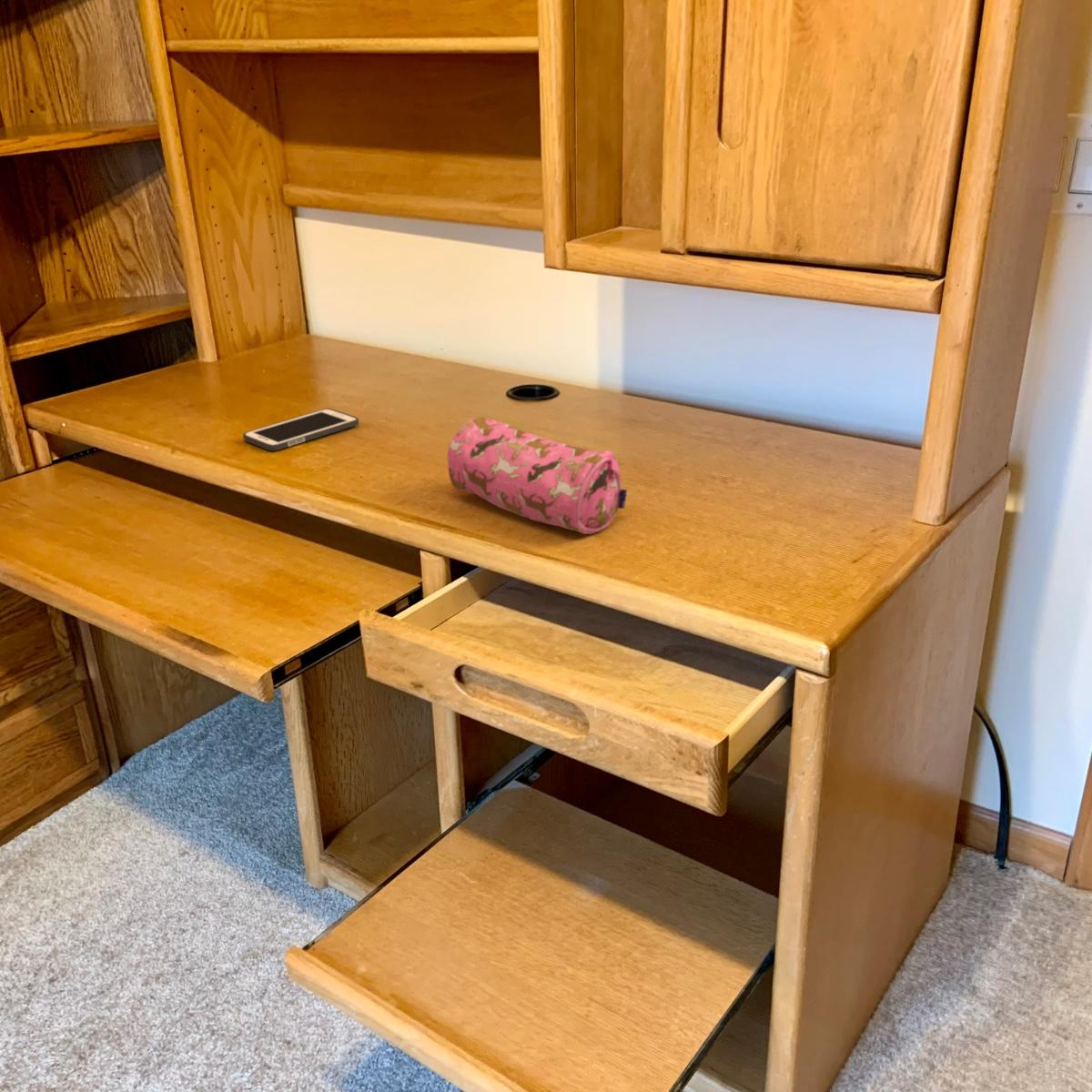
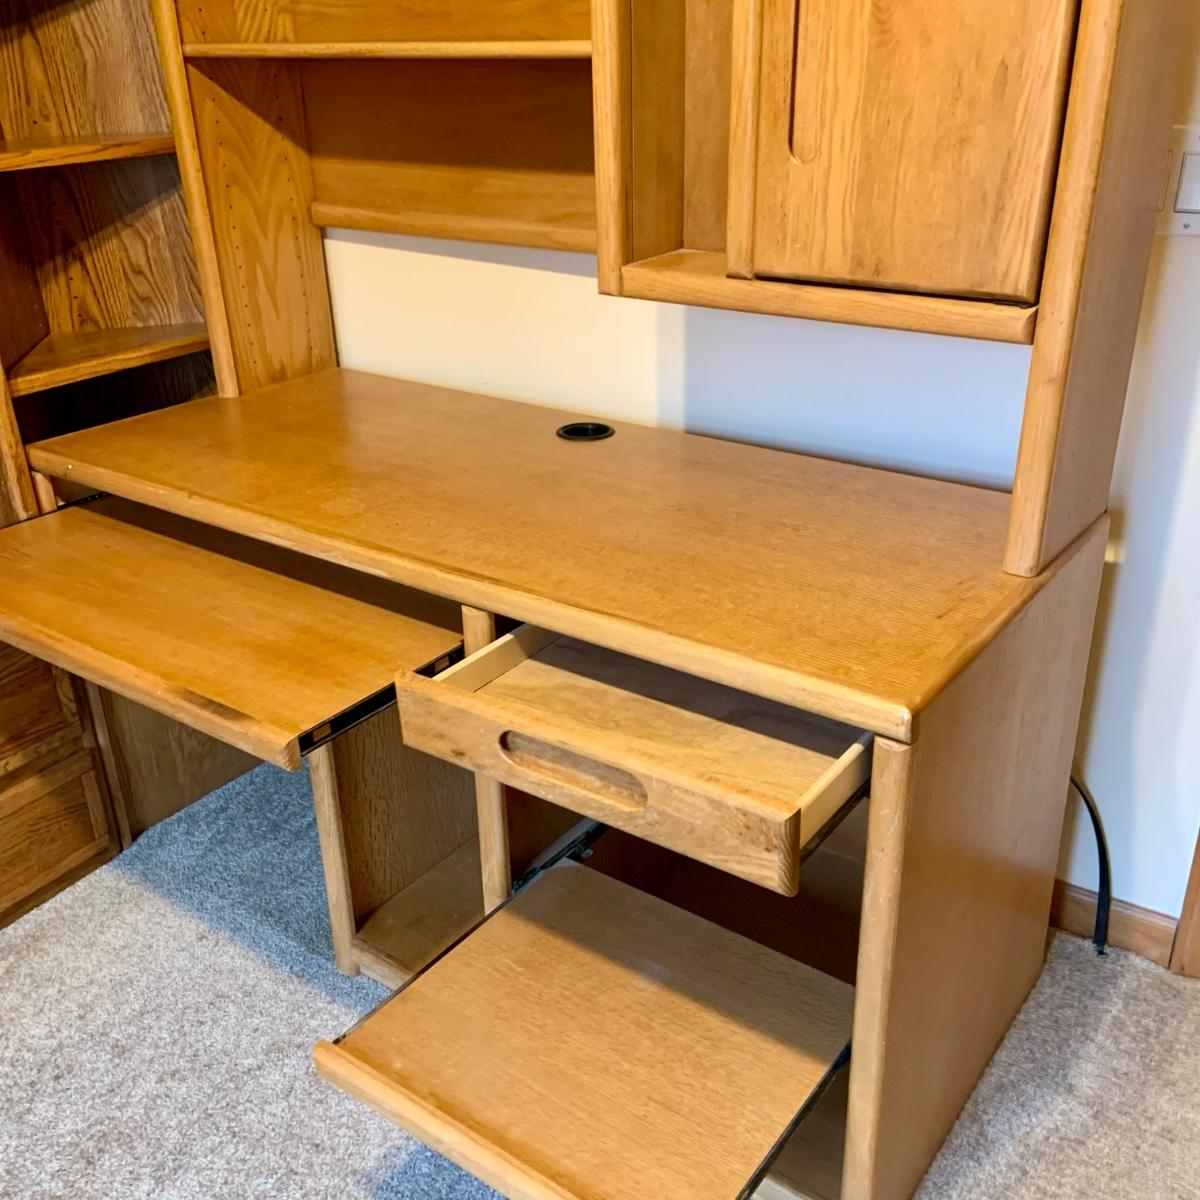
- pencil case [447,416,628,535]
- cell phone [242,408,359,452]
